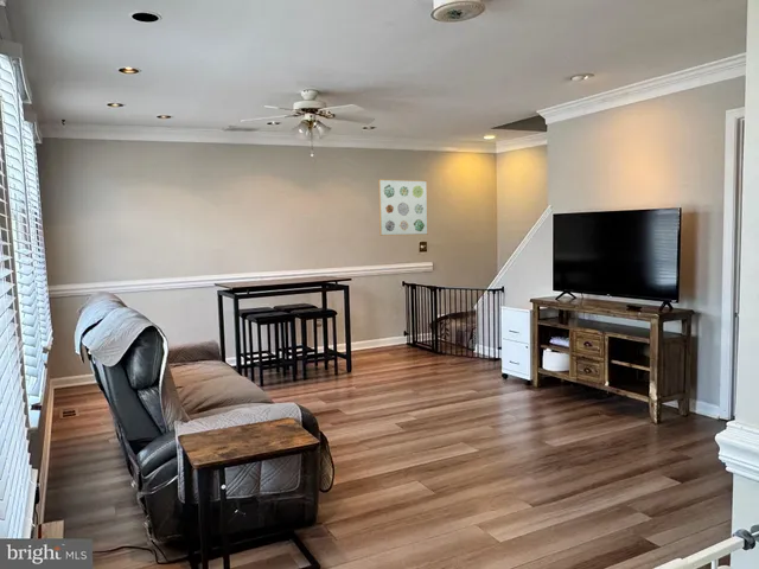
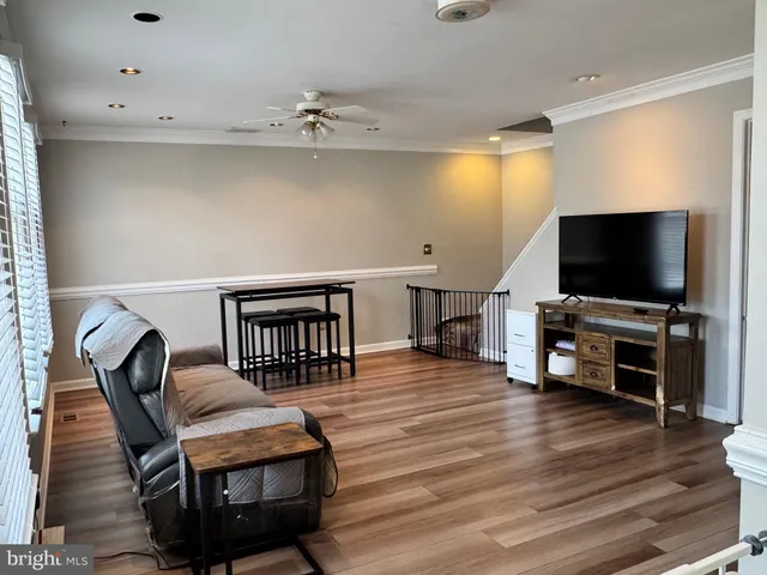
- wall art [377,178,429,237]
